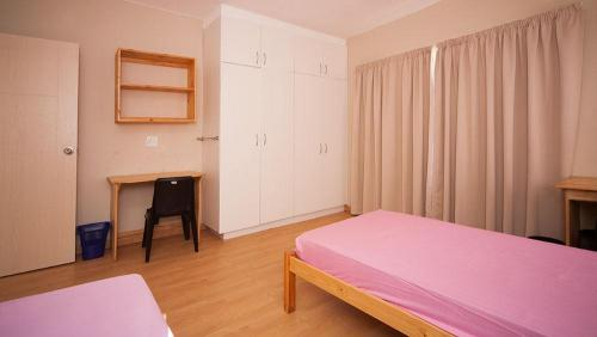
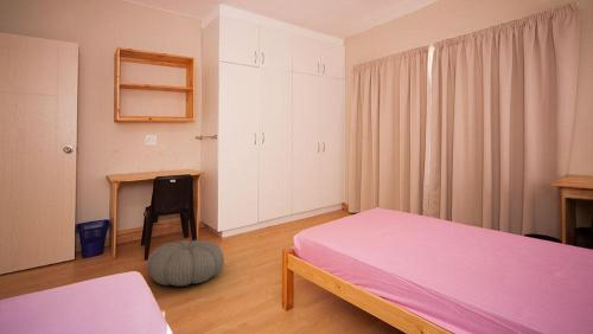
+ pouf [146,239,225,287]
